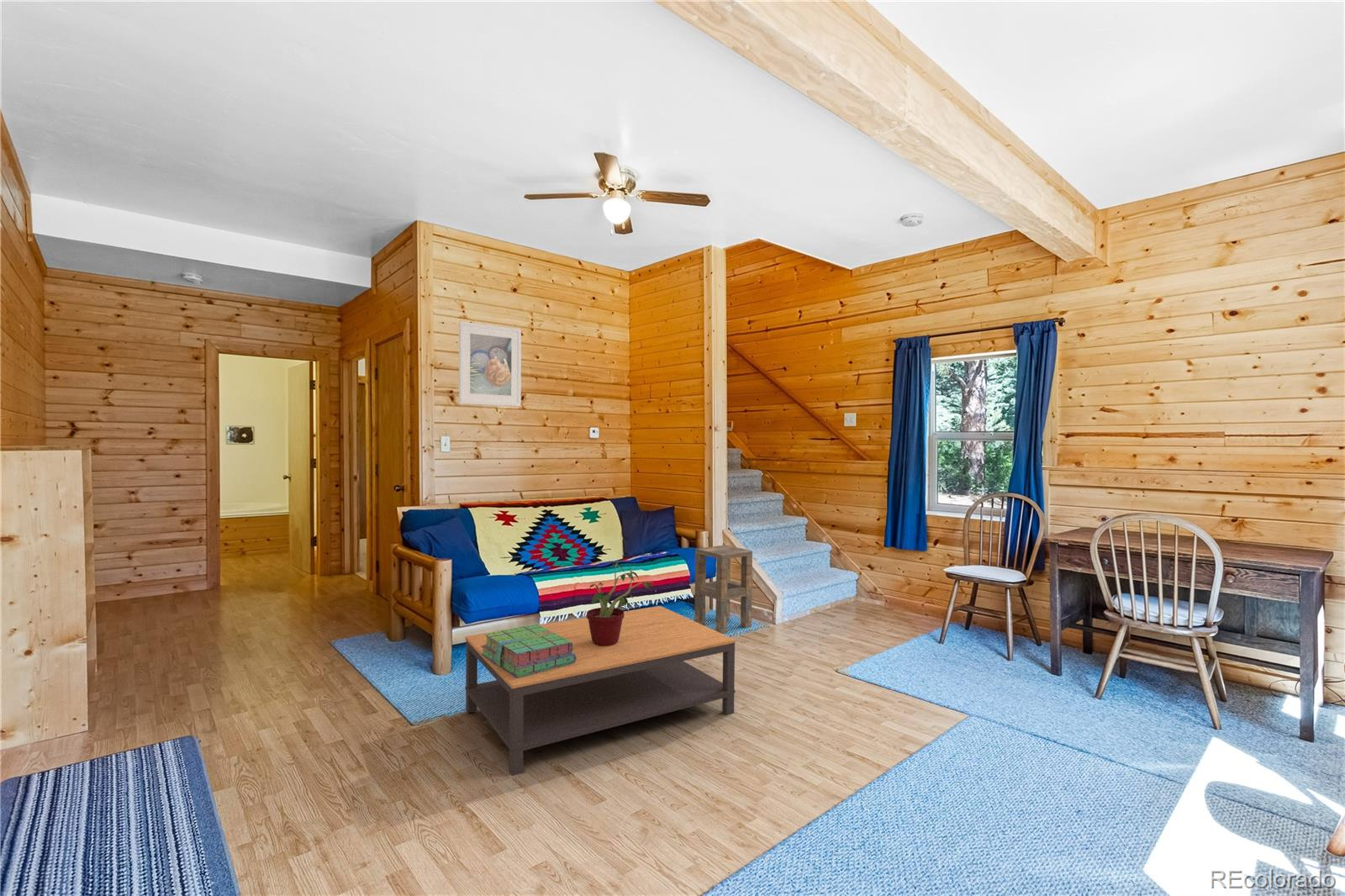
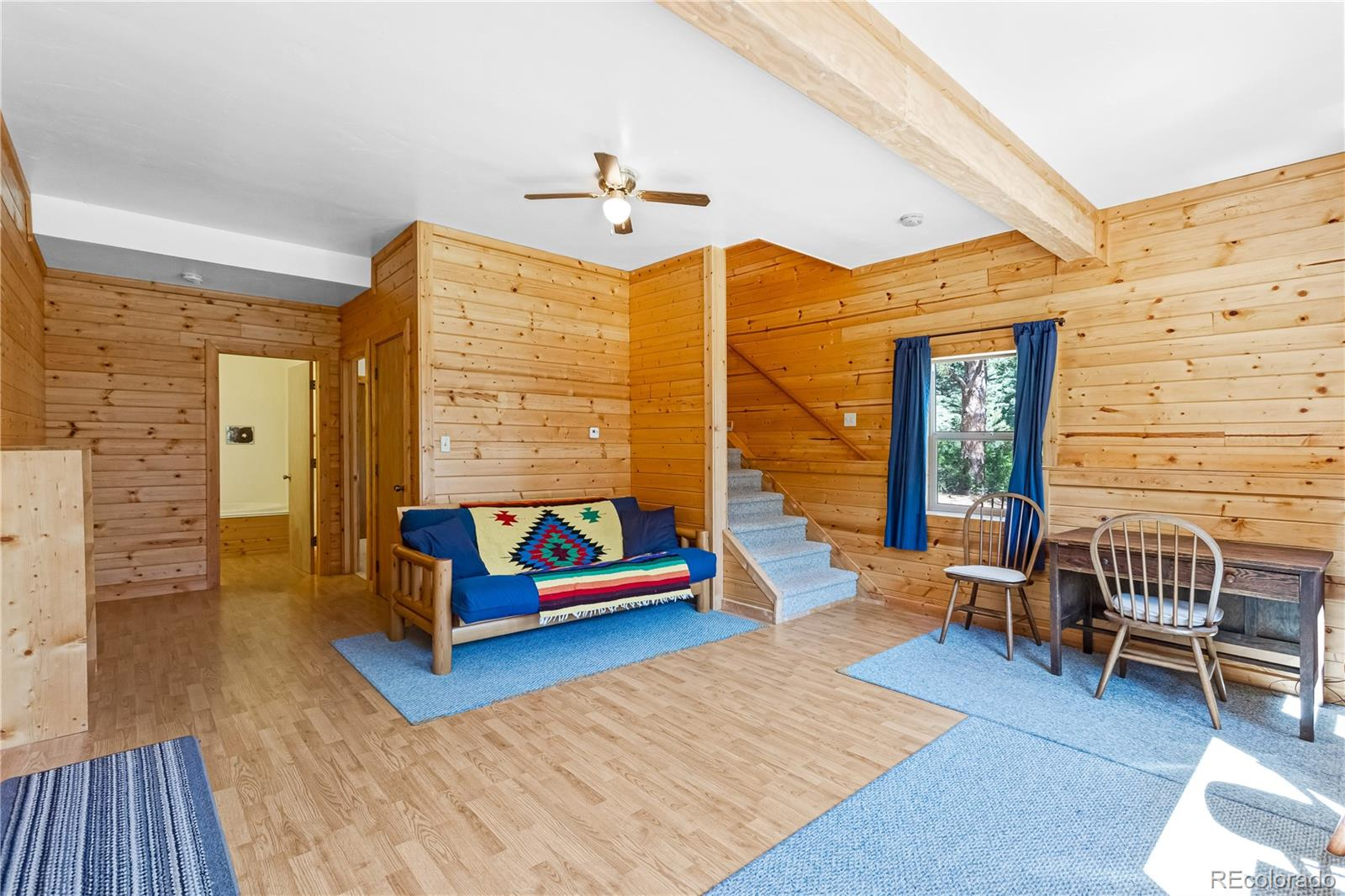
- potted plant [586,561,655,646]
- coffee table [464,605,736,777]
- stack of books [481,624,576,677]
- side table [694,545,753,635]
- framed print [458,320,522,407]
